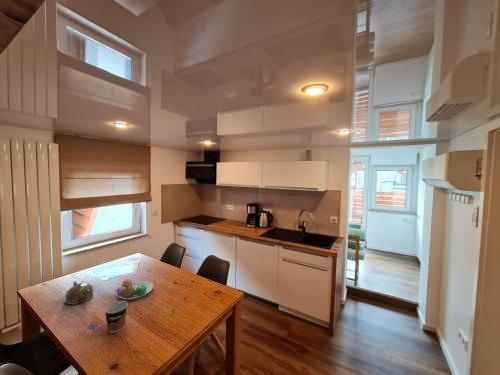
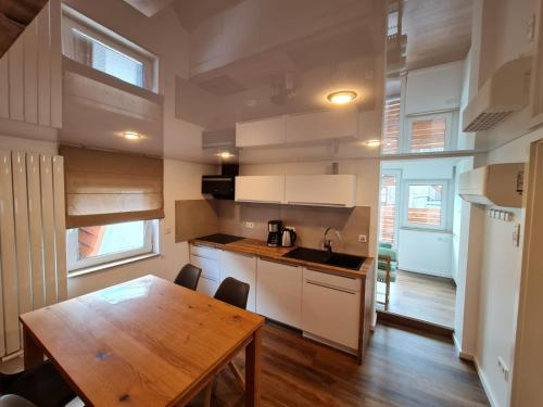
- cup [103,300,129,334]
- teapot [64,280,95,306]
- fruit bowl [115,278,154,301]
